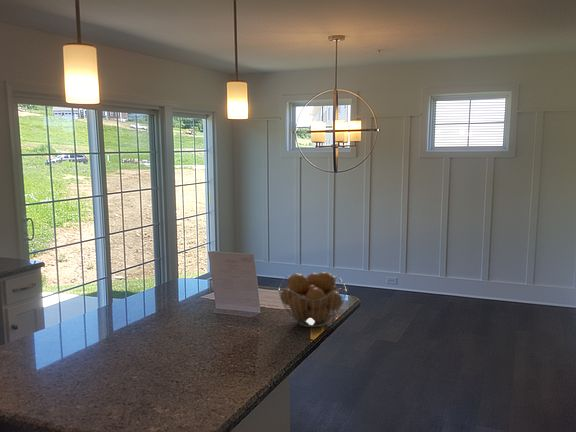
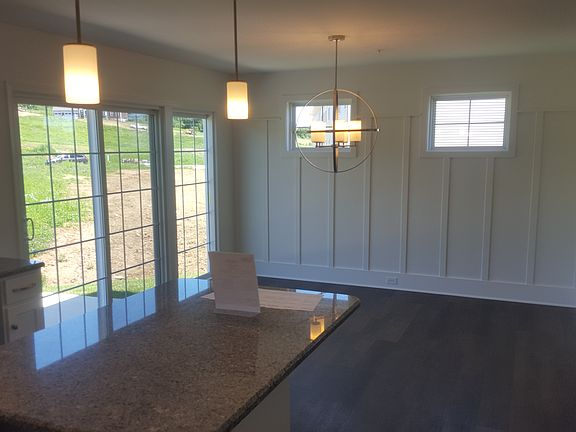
- fruit basket [277,271,348,328]
